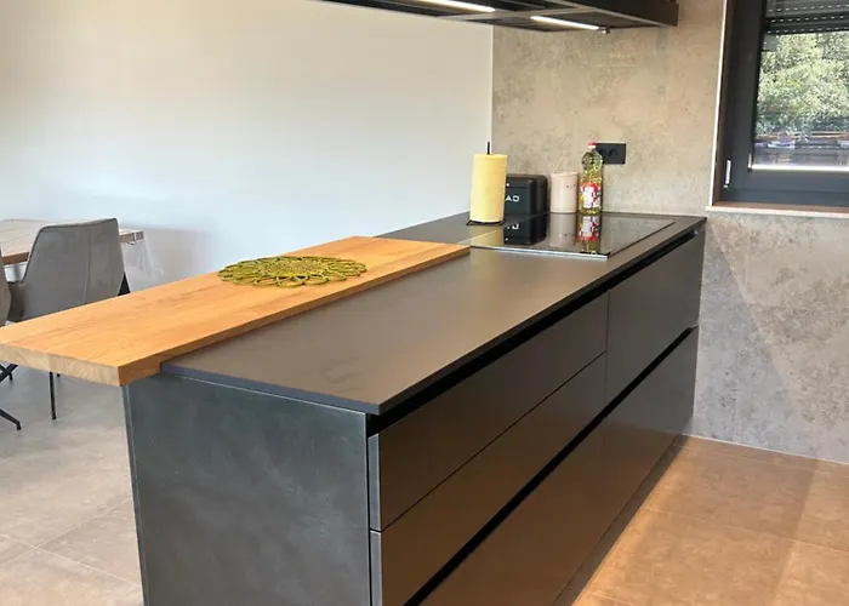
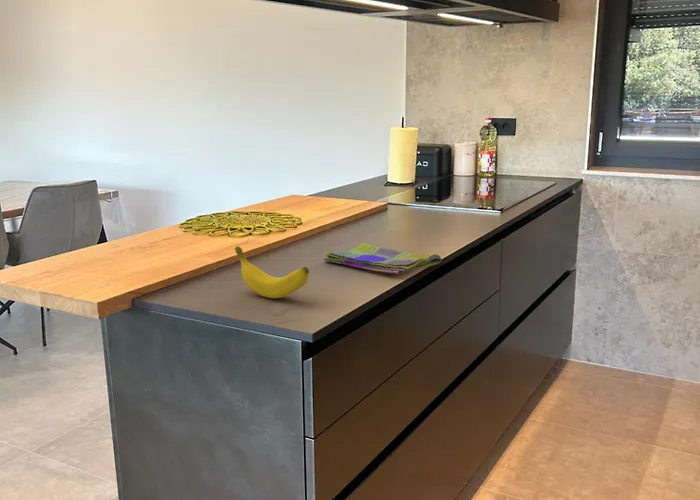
+ dish towel [323,242,442,276]
+ banana [234,245,310,299]
